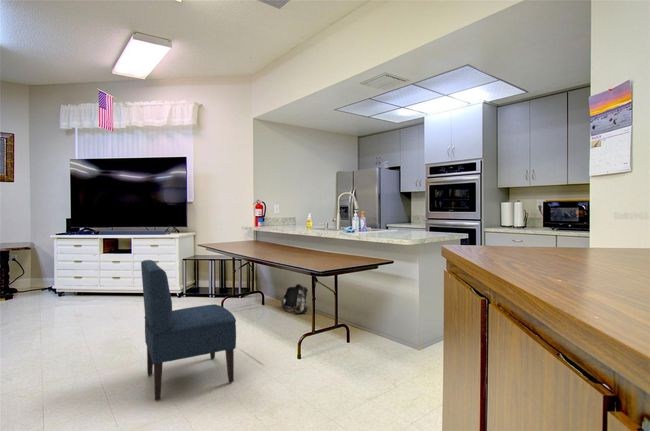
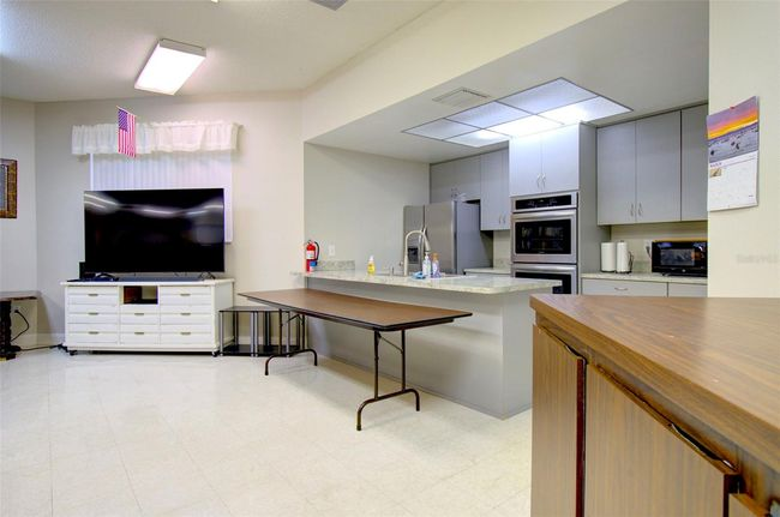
- chair [140,259,237,401]
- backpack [280,283,309,315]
